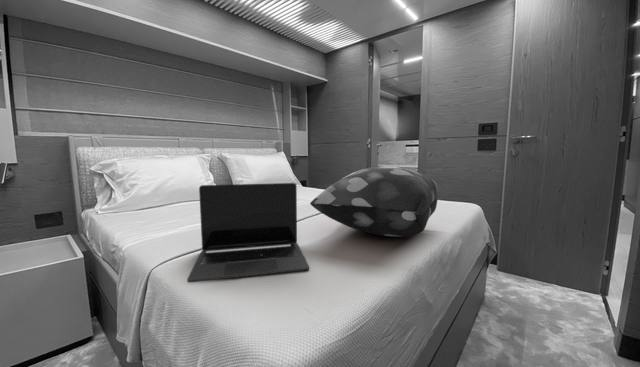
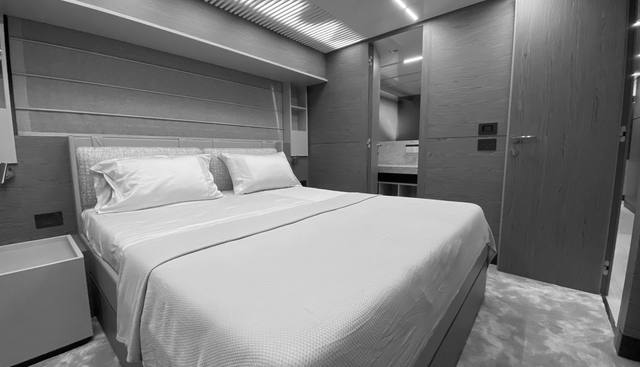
- laptop [186,182,310,283]
- decorative pillow [310,165,439,237]
